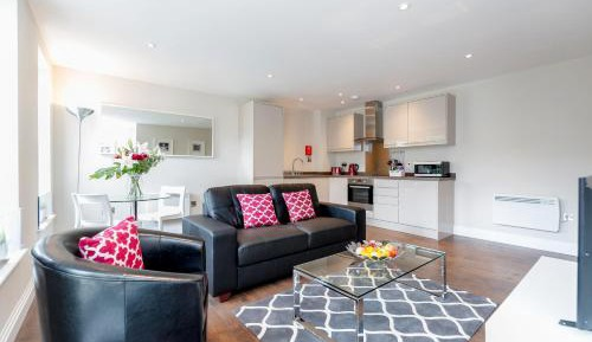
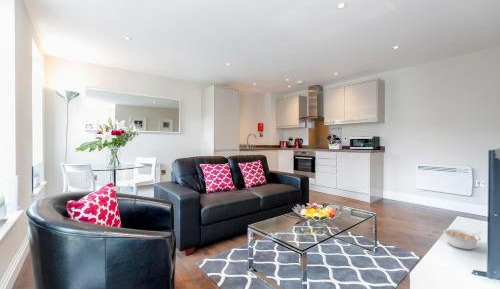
+ legume [442,228,483,250]
